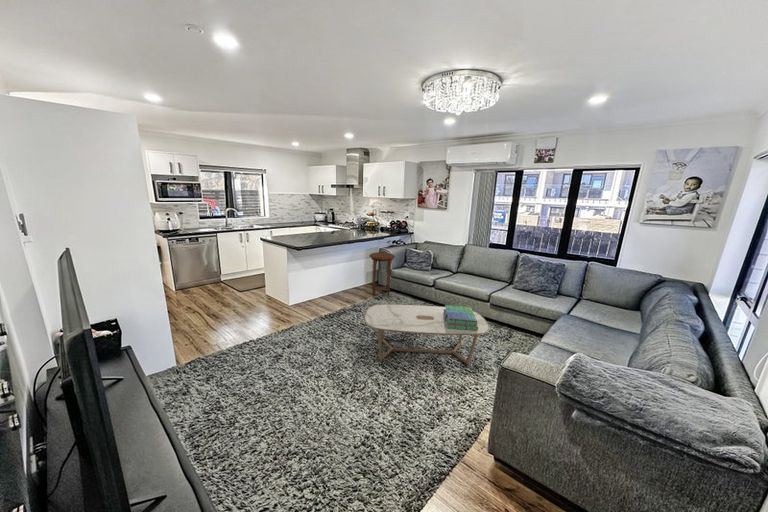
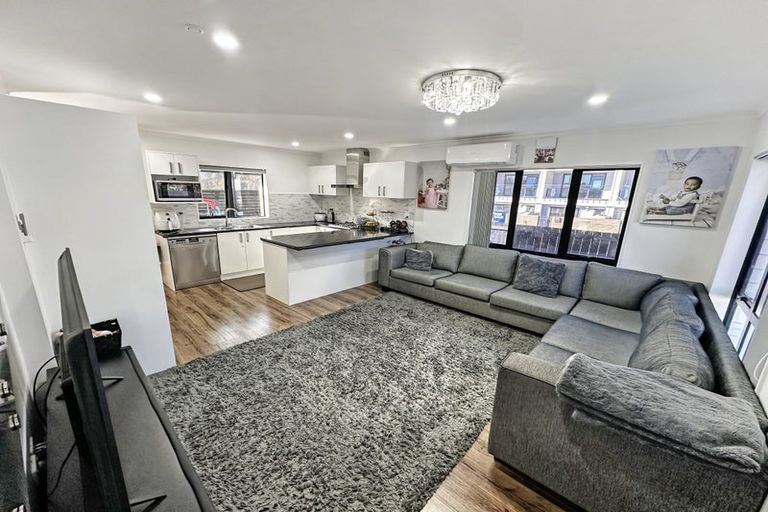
- stack of books [443,304,478,331]
- coffee table [363,303,491,366]
- side table [368,251,396,299]
